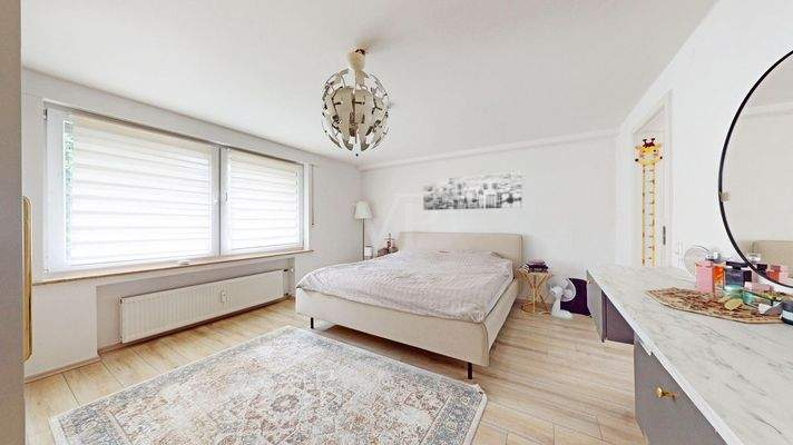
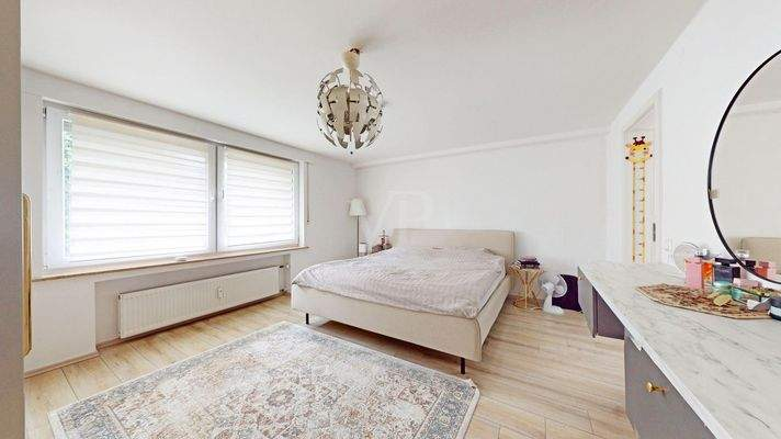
- wall art [422,170,522,211]
